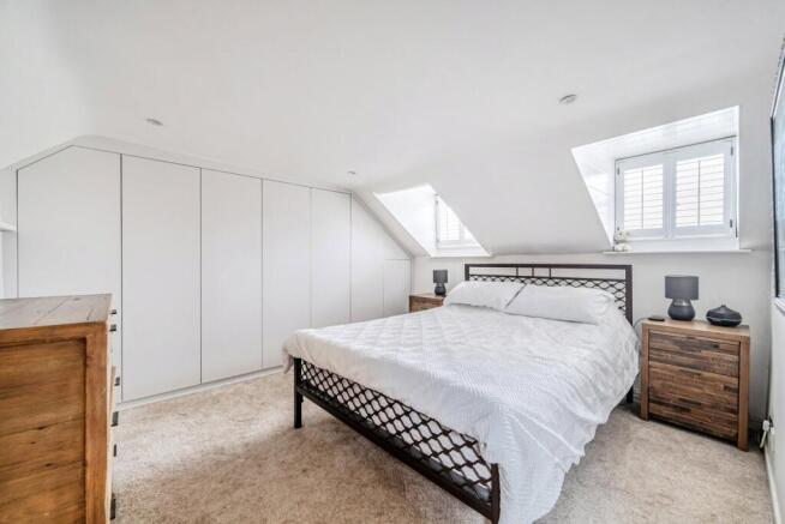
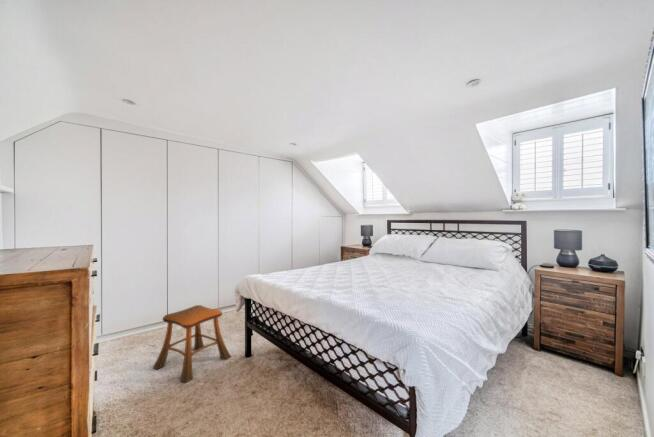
+ stool [152,304,232,384]
